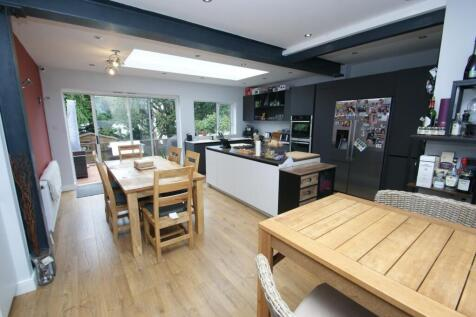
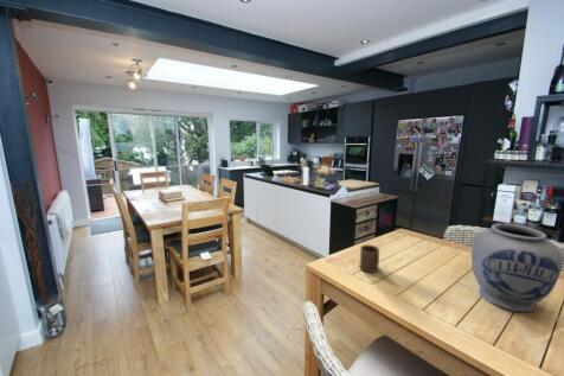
+ vase [470,223,564,313]
+ cup [358,243,380,274]
